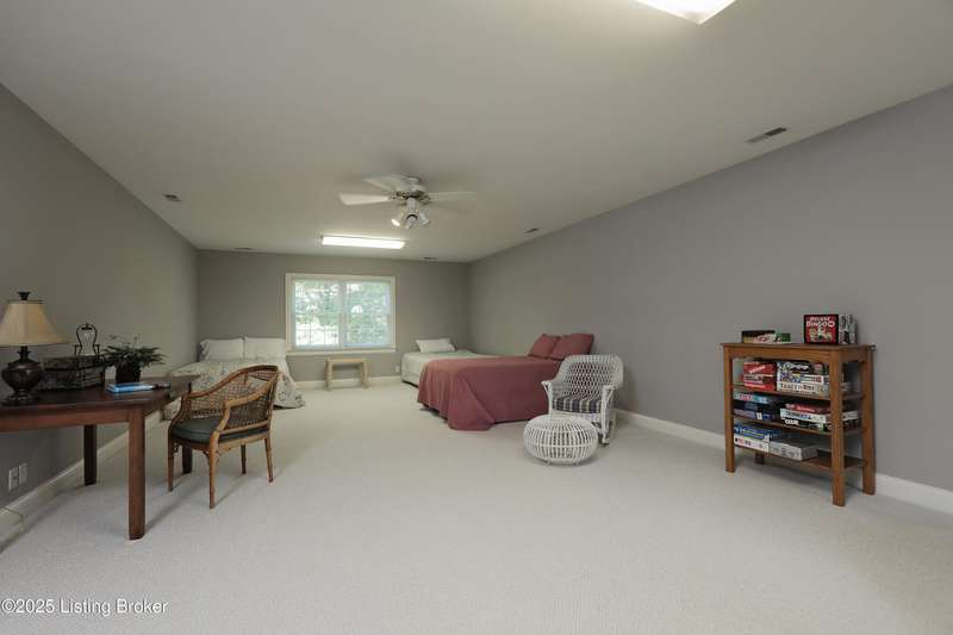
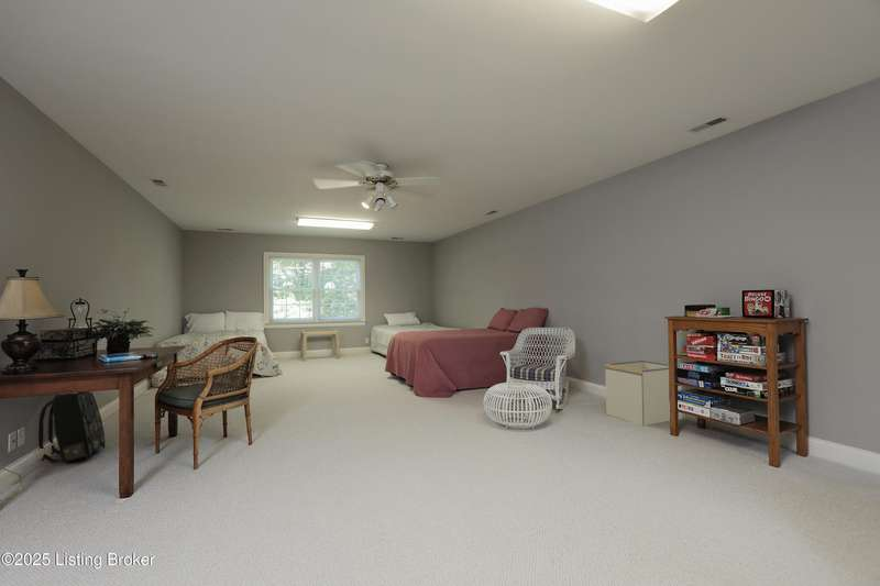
+ storage bin [604,360,683,427]
+ backpack [37,391,107,463]
